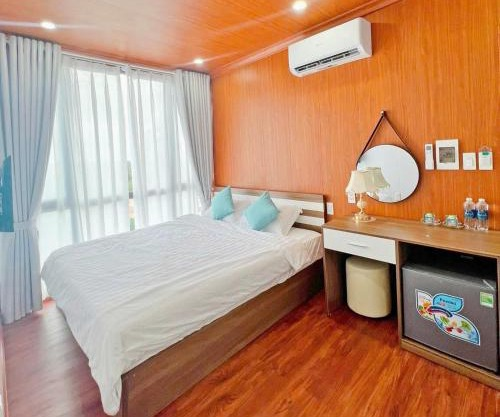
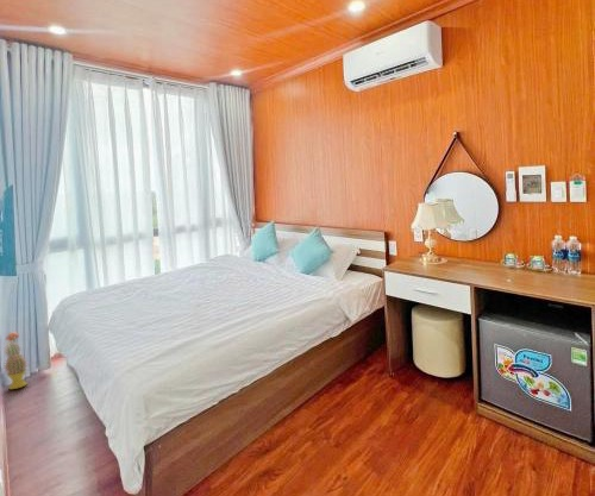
+ decorative plant [2,331,29,390]
